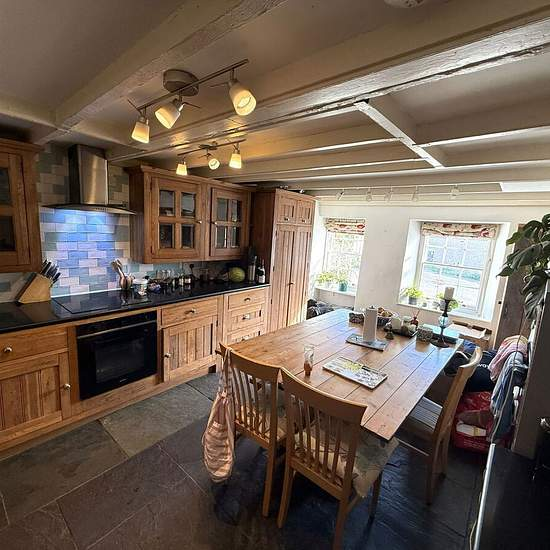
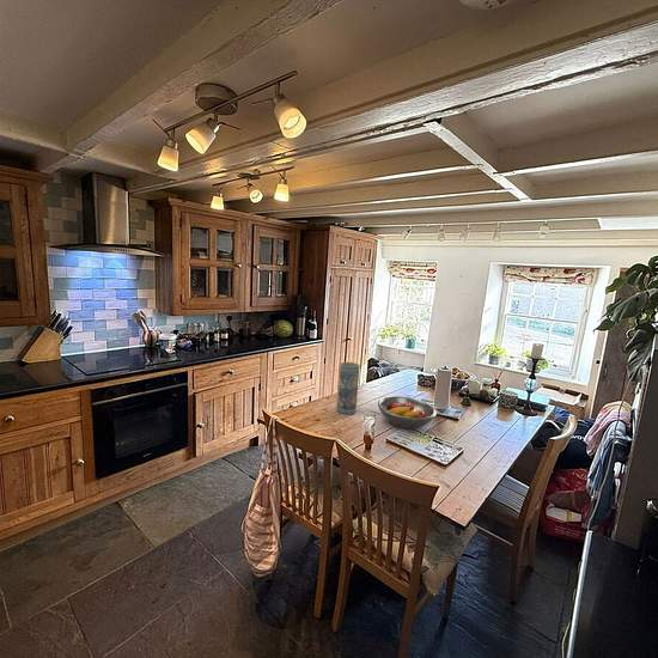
+ fruit bowl [377,395,438,429]
+ vase [336,361,361,416]
